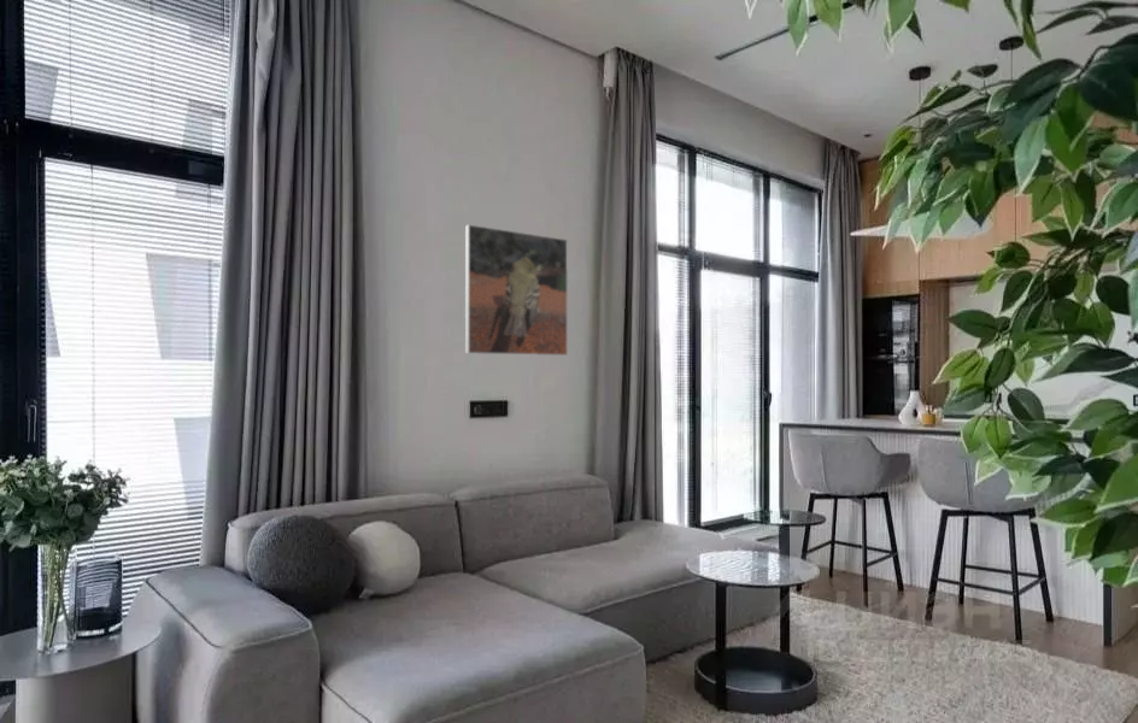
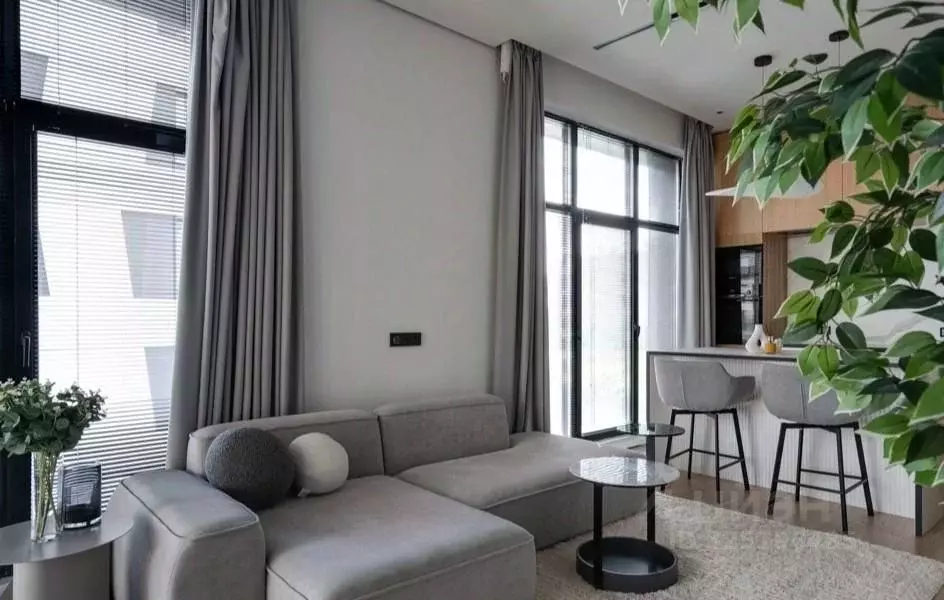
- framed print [464,223,569,357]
